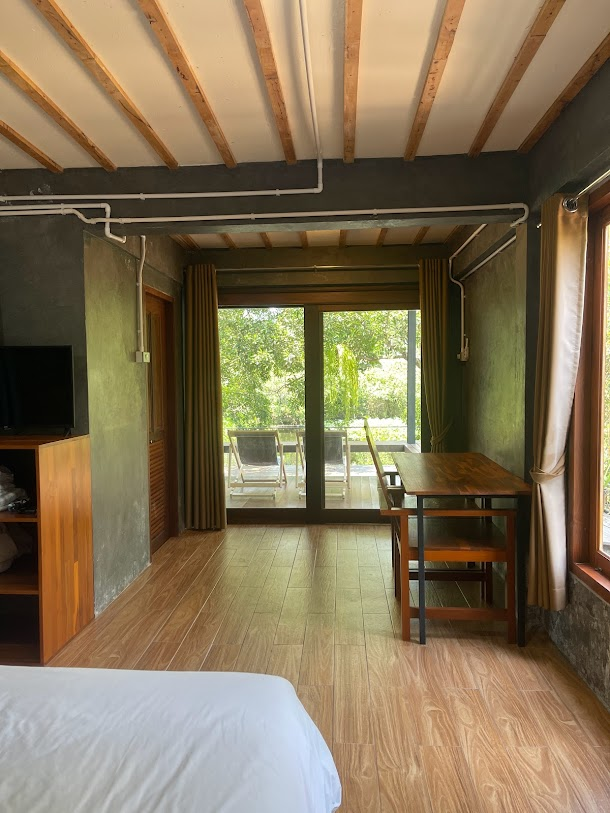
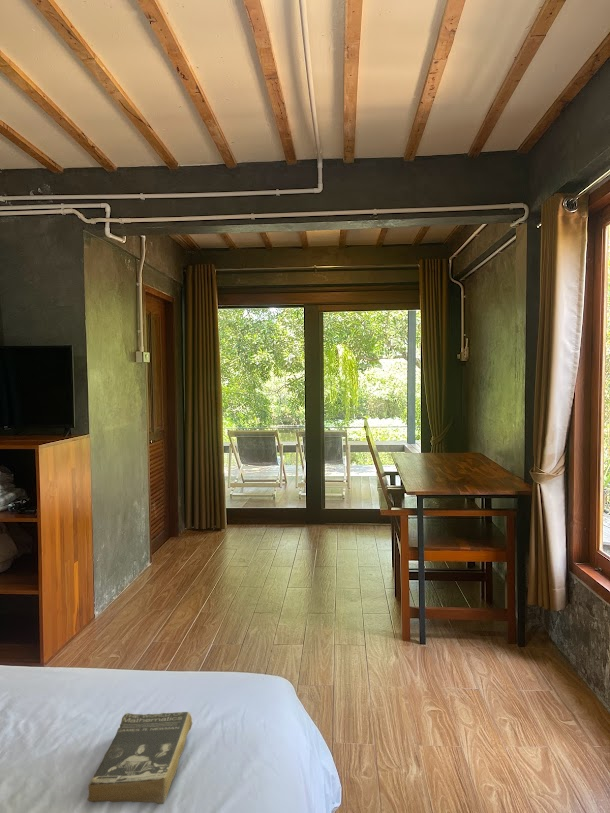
+ book [87,711,193,805]
